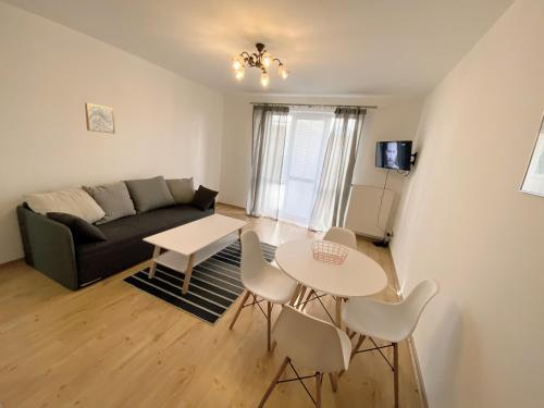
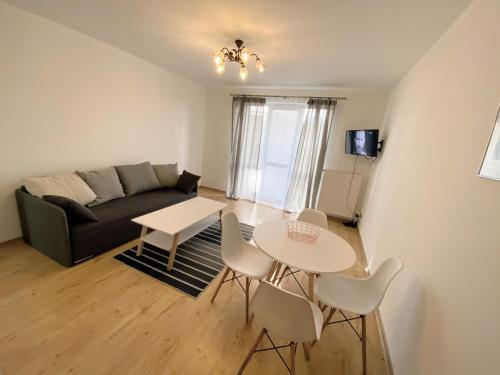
- wall art [84,102,116,135]
